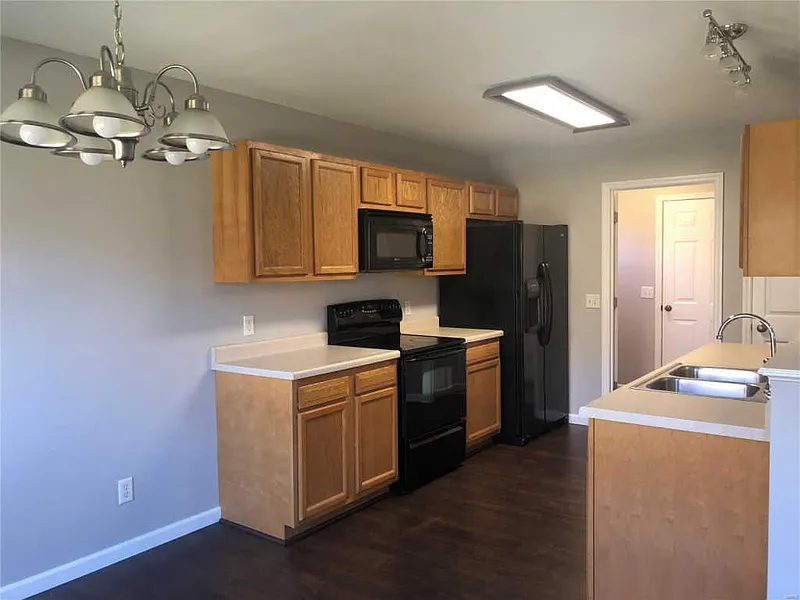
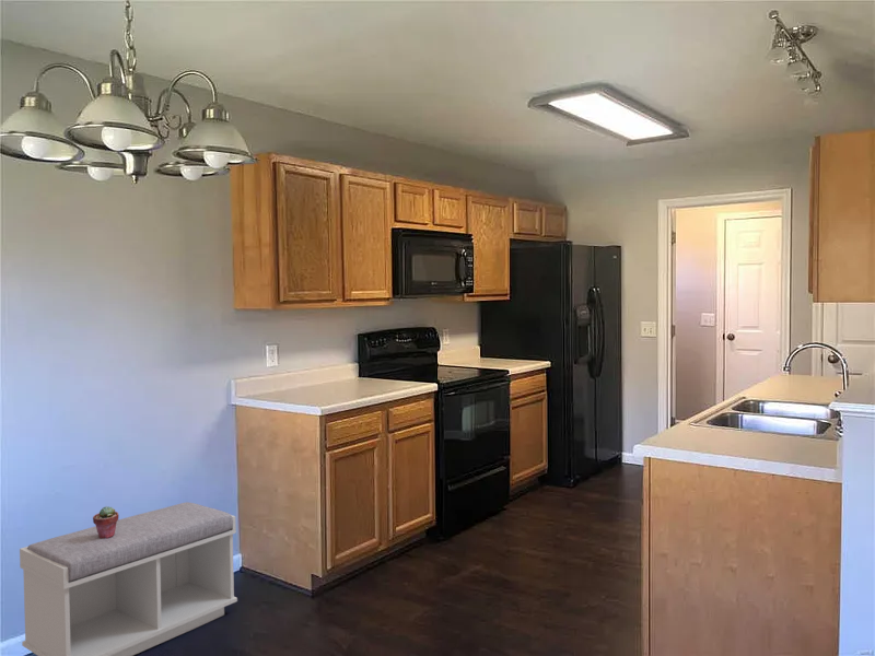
+ bench [19,501,238,656]
+ potted succulent [92,505,119,539]
